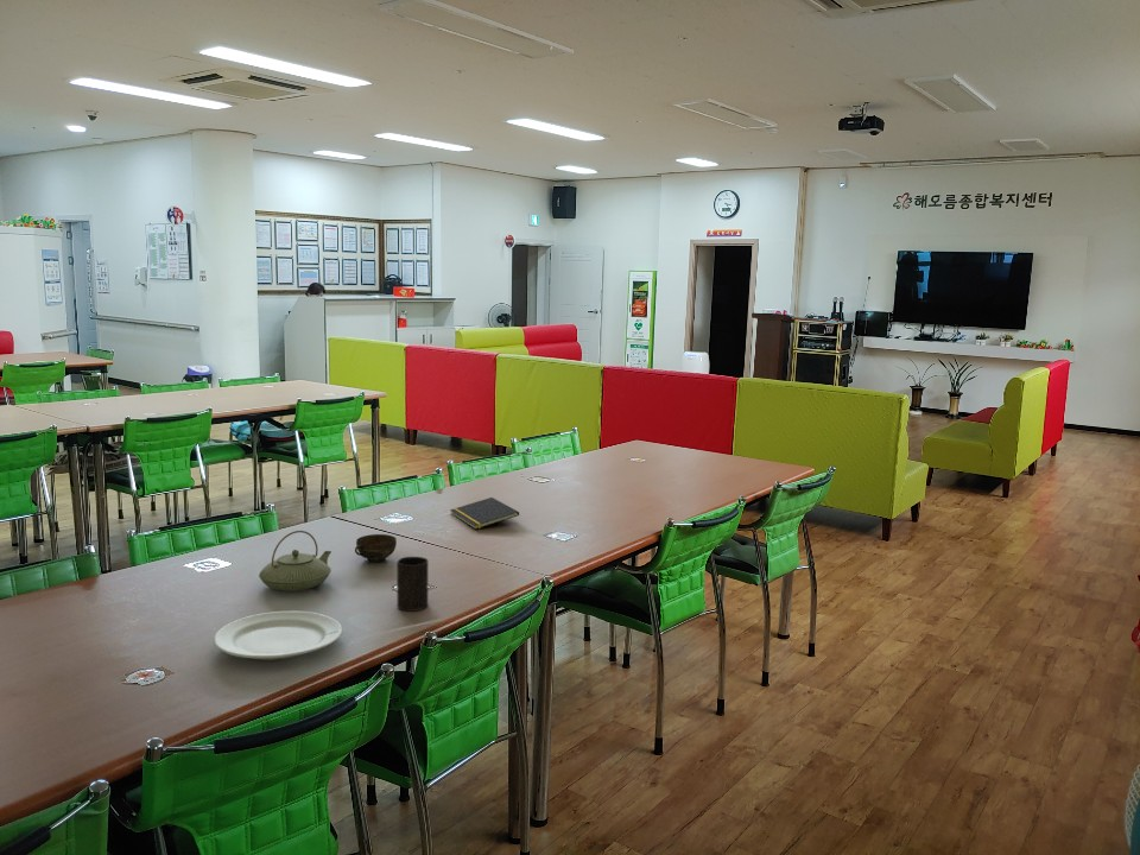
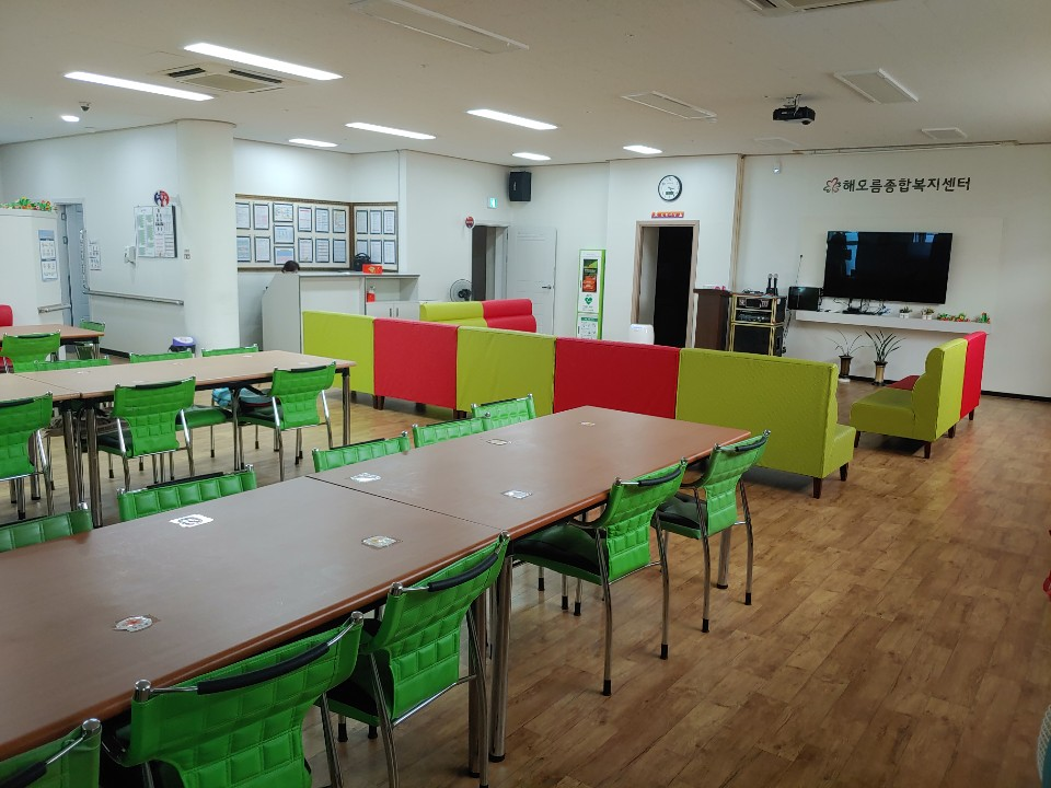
- chinaware [213,610,343,661]
- cup [395,556,429,613]
- notepad [449,496,520,531]
- teapot [258,530,332,593]
- cup [354,533,398,563]
